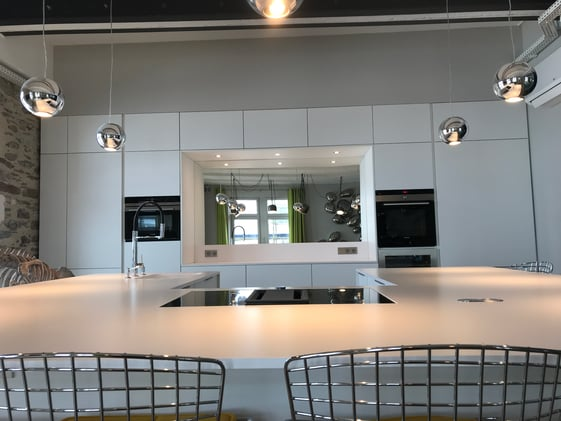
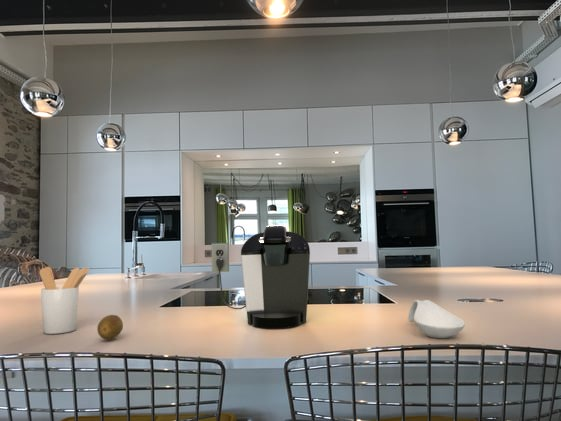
+ fruit [96,314,124,341]
+ spoon rest [407,299,466,339]
+ utensil holder [39,266,91,335]
+ coffee maker [211,224,311,329]
